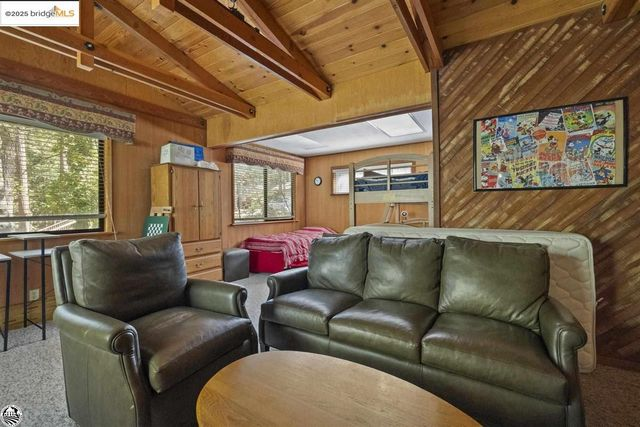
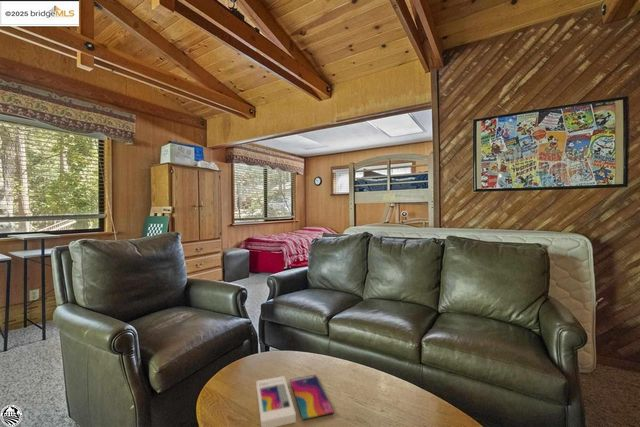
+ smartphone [256,374,335,427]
